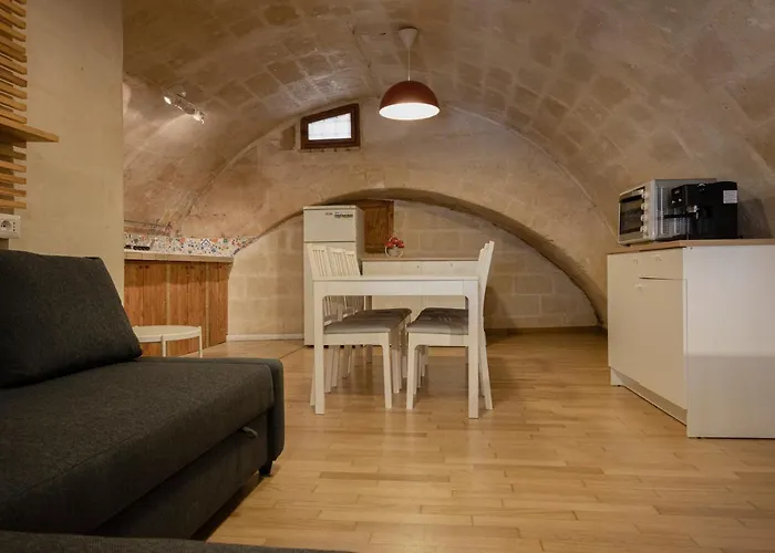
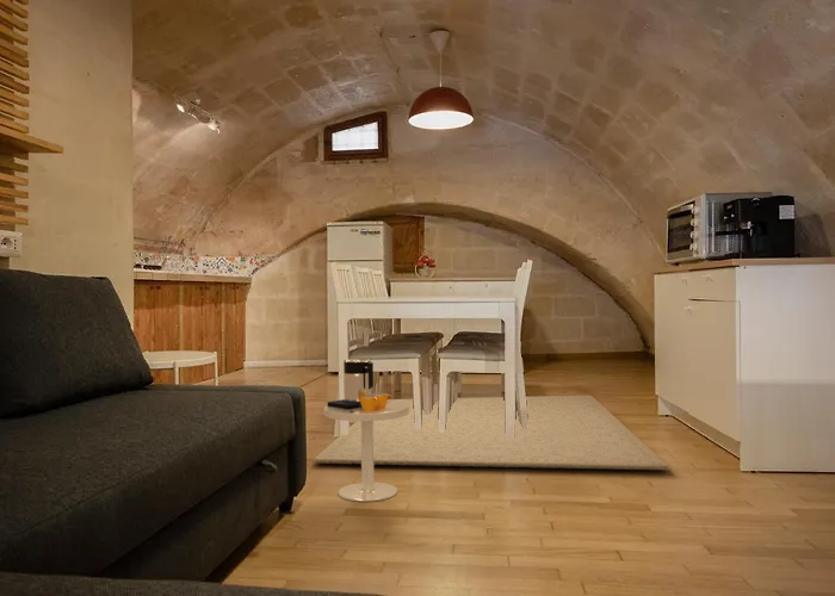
+ rug [311,395,673,472]
+ side table [323,359,409,503]
